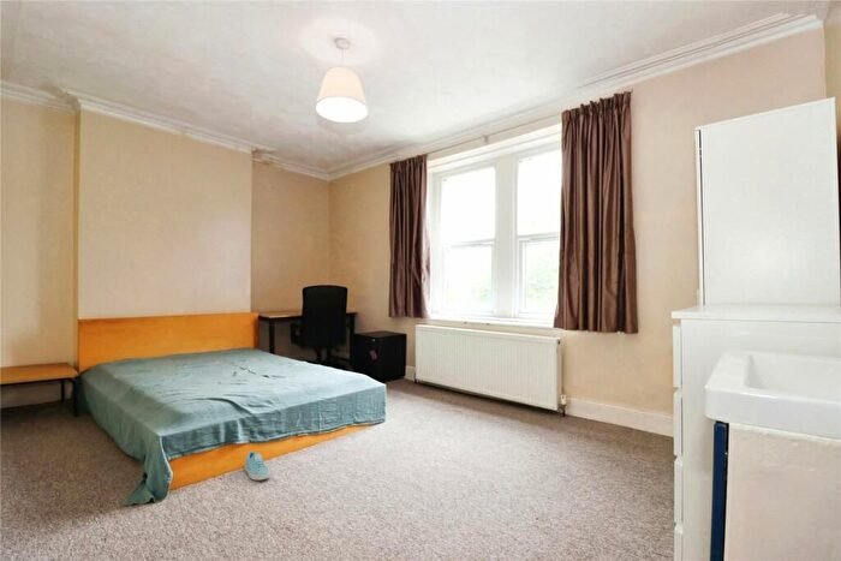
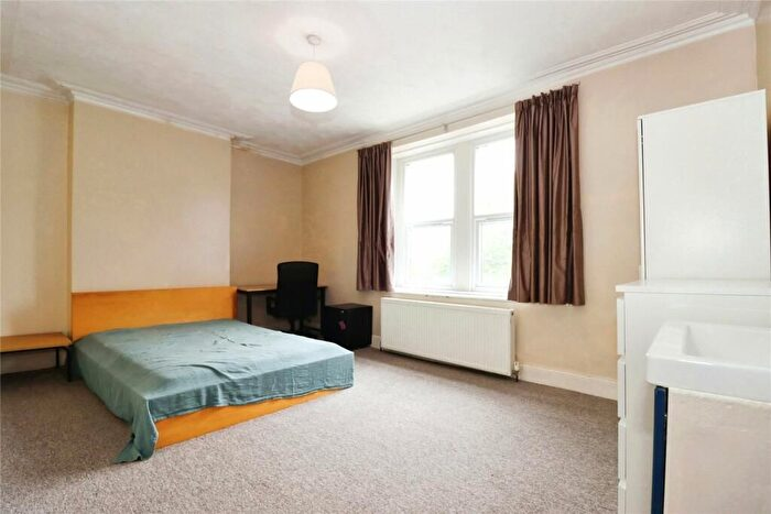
- sneaker [244,450,272,482]
